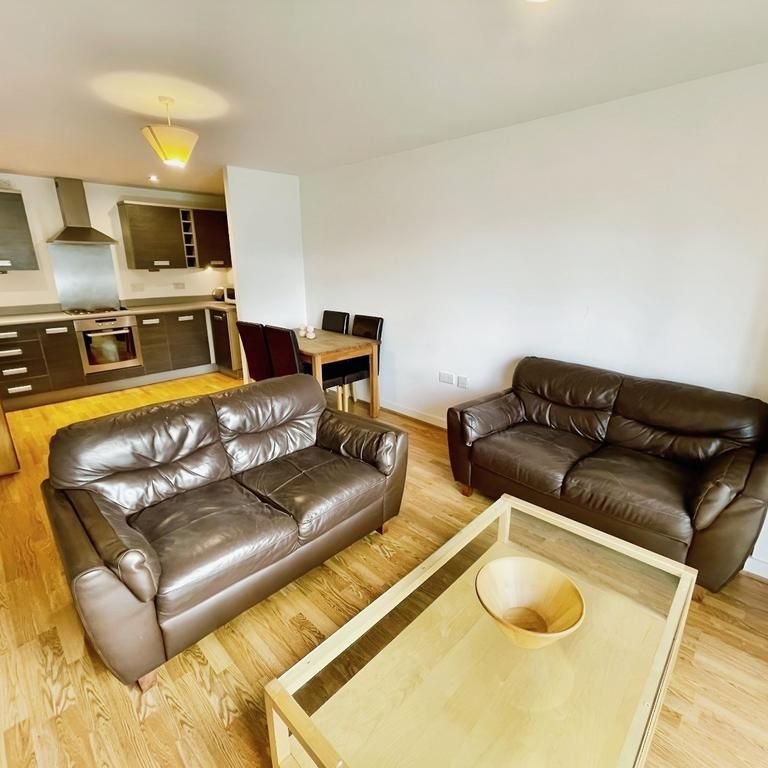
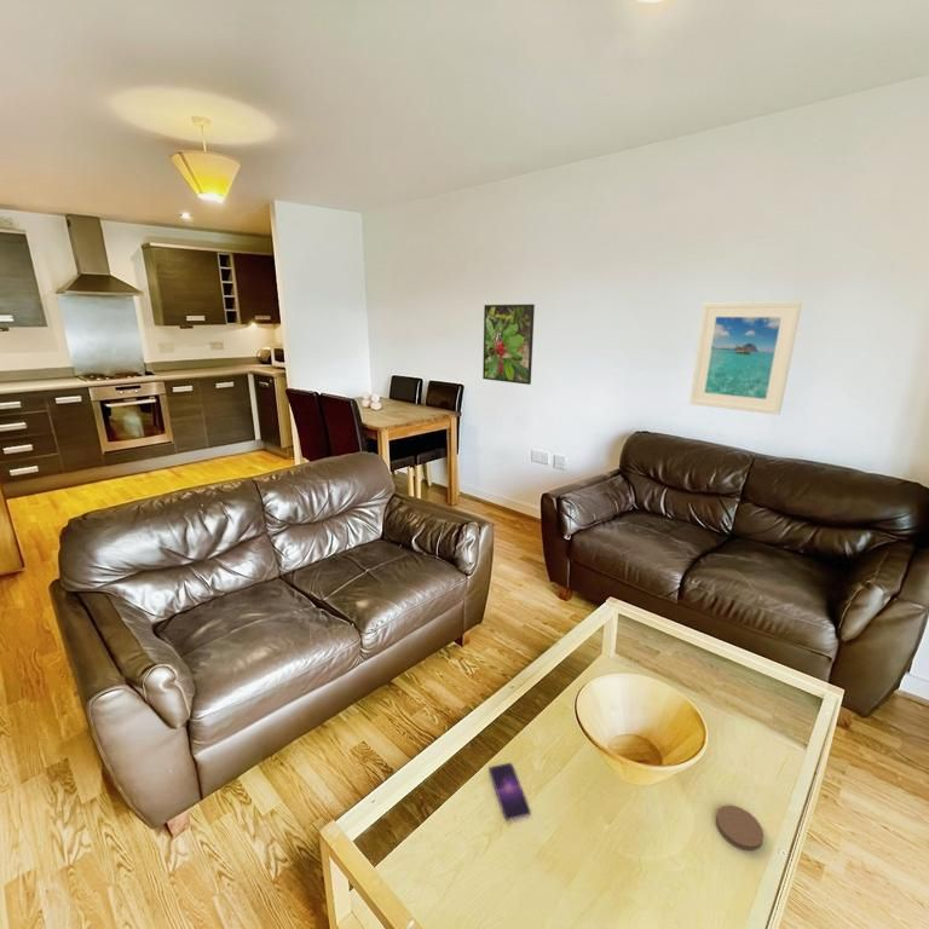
+ coaster [715,804,764,852]
+ smartphone [487,762,532,821]
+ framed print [688,300,803,416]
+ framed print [481,304,536,386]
